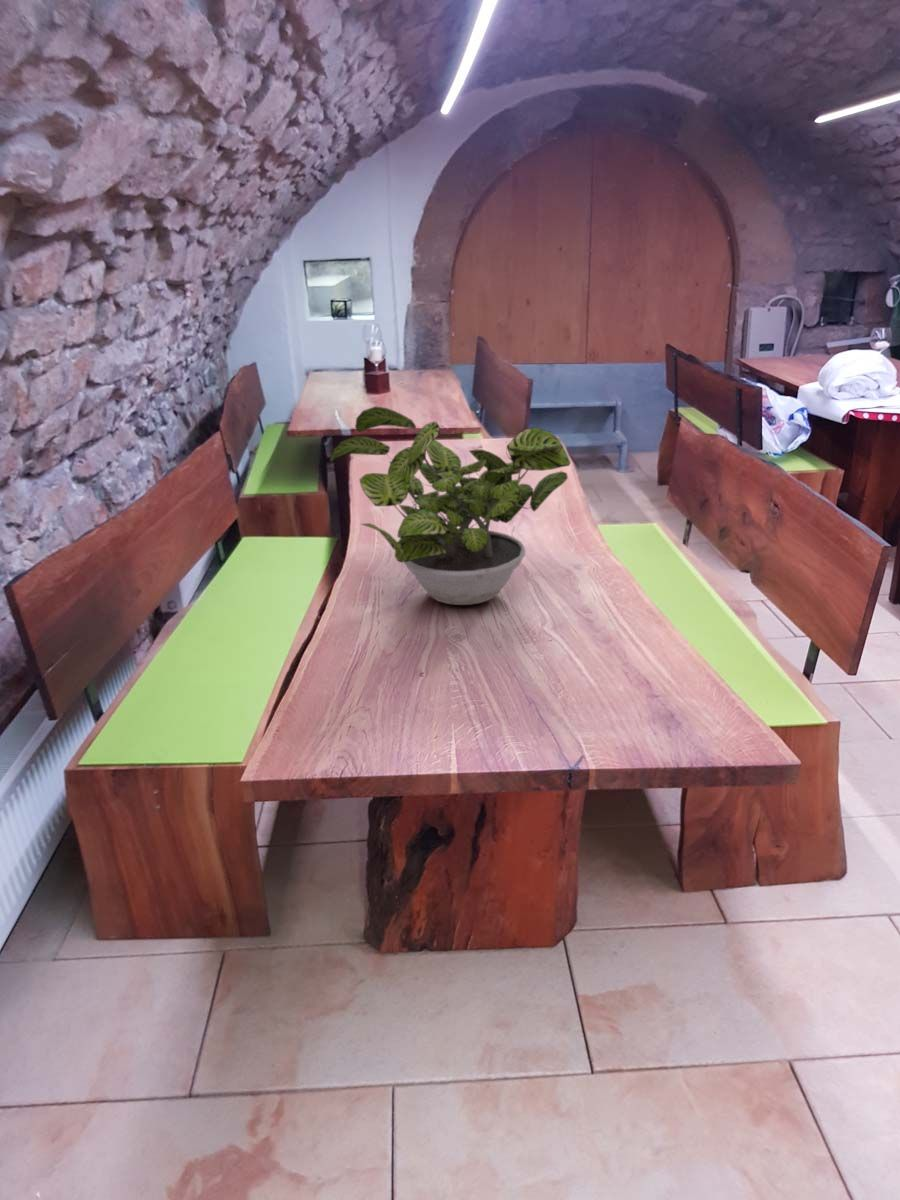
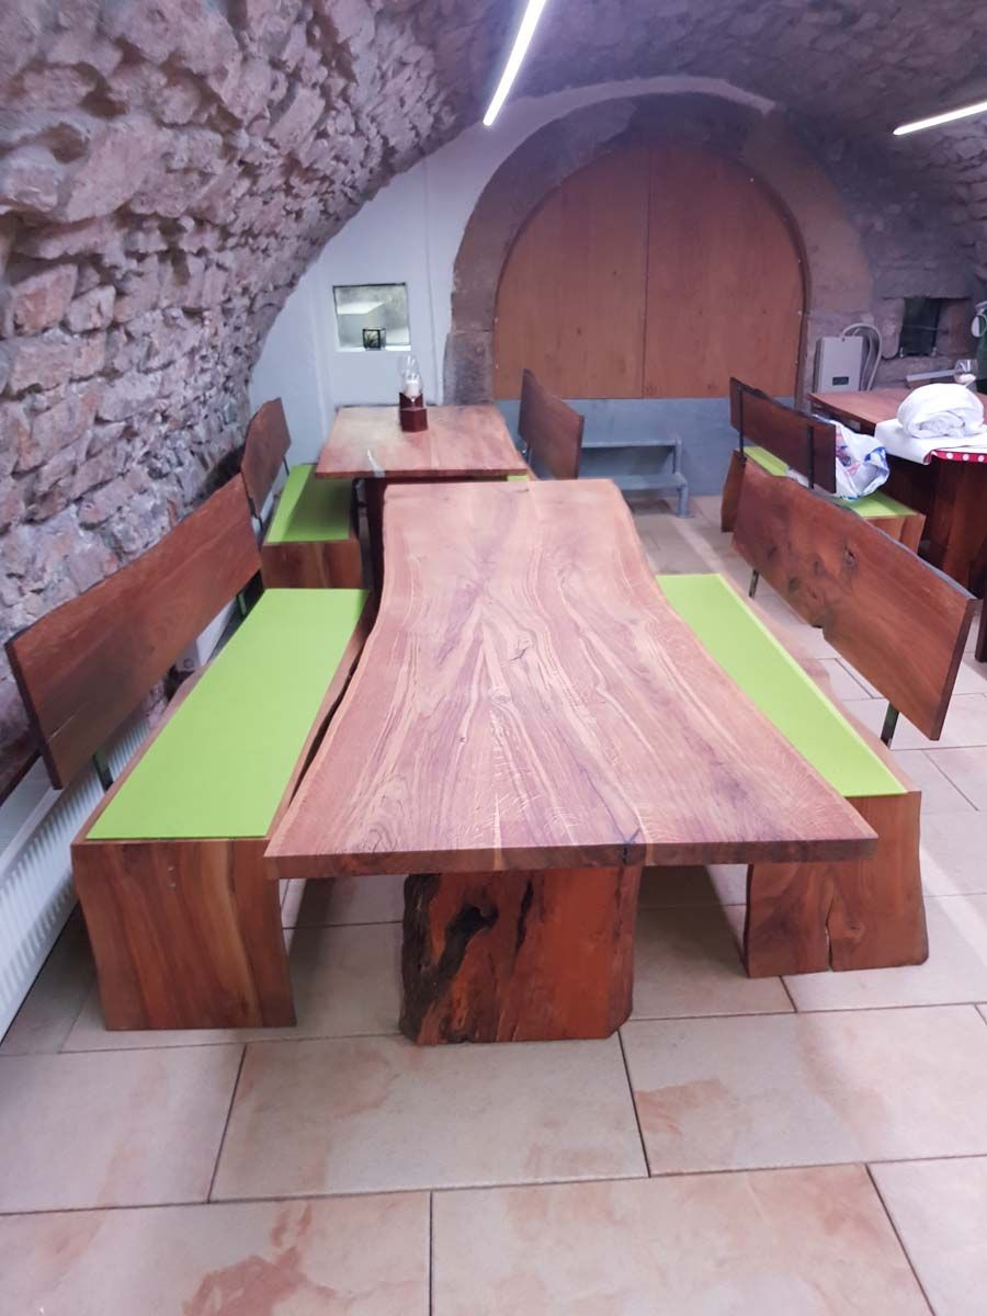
- potted plant [329,405,572,606]
